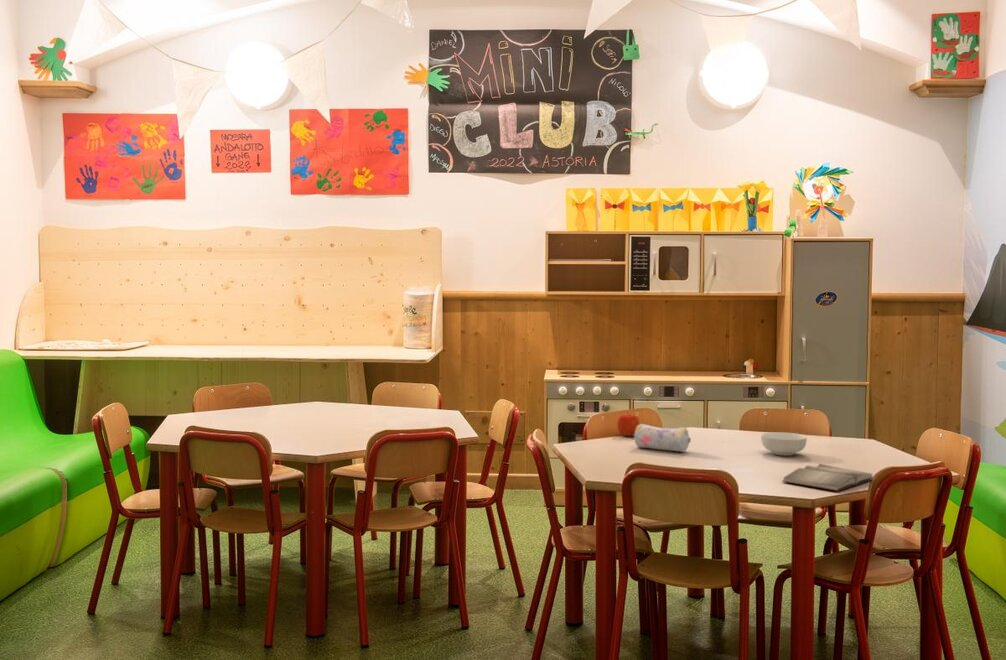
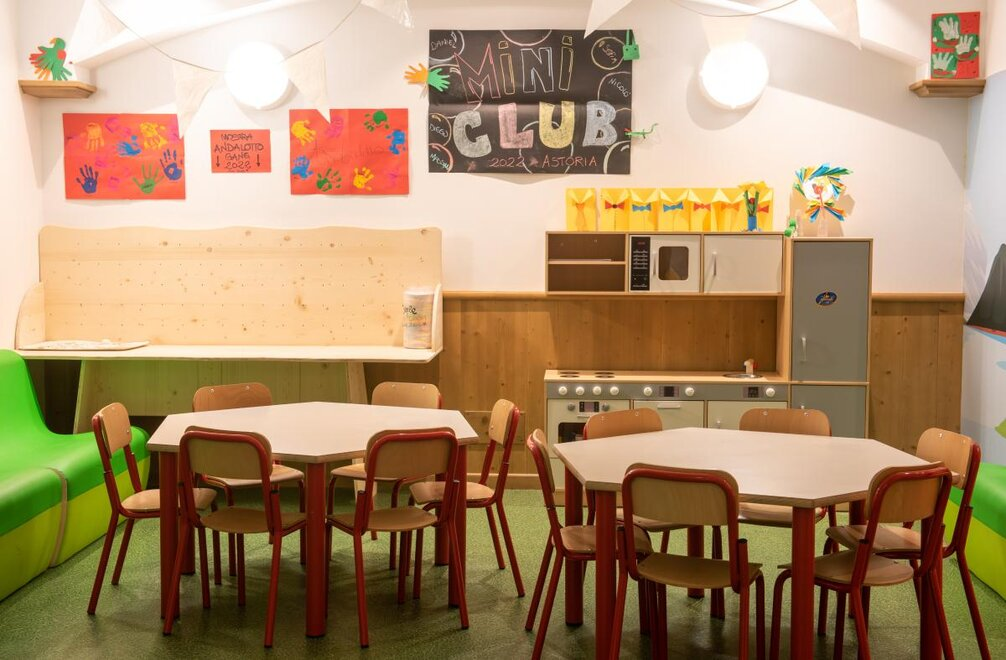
- apple [616,412,641,437]
- cereal bowl [760,431,808,457]
- hardback book [781,463,874,492]
- pencil case [633,423,692,453]
